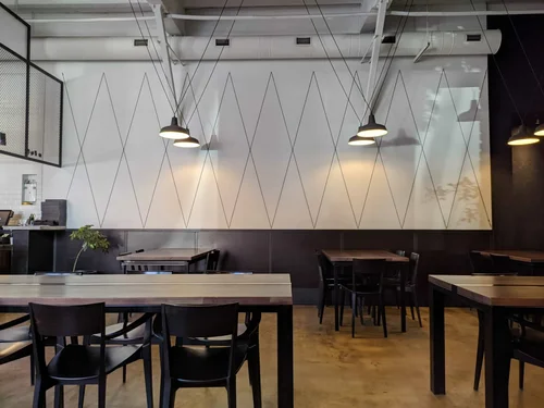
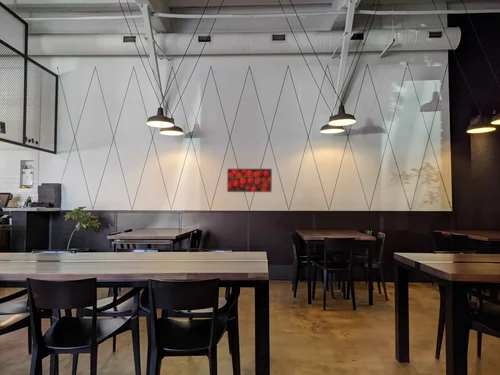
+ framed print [226,168,273,193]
